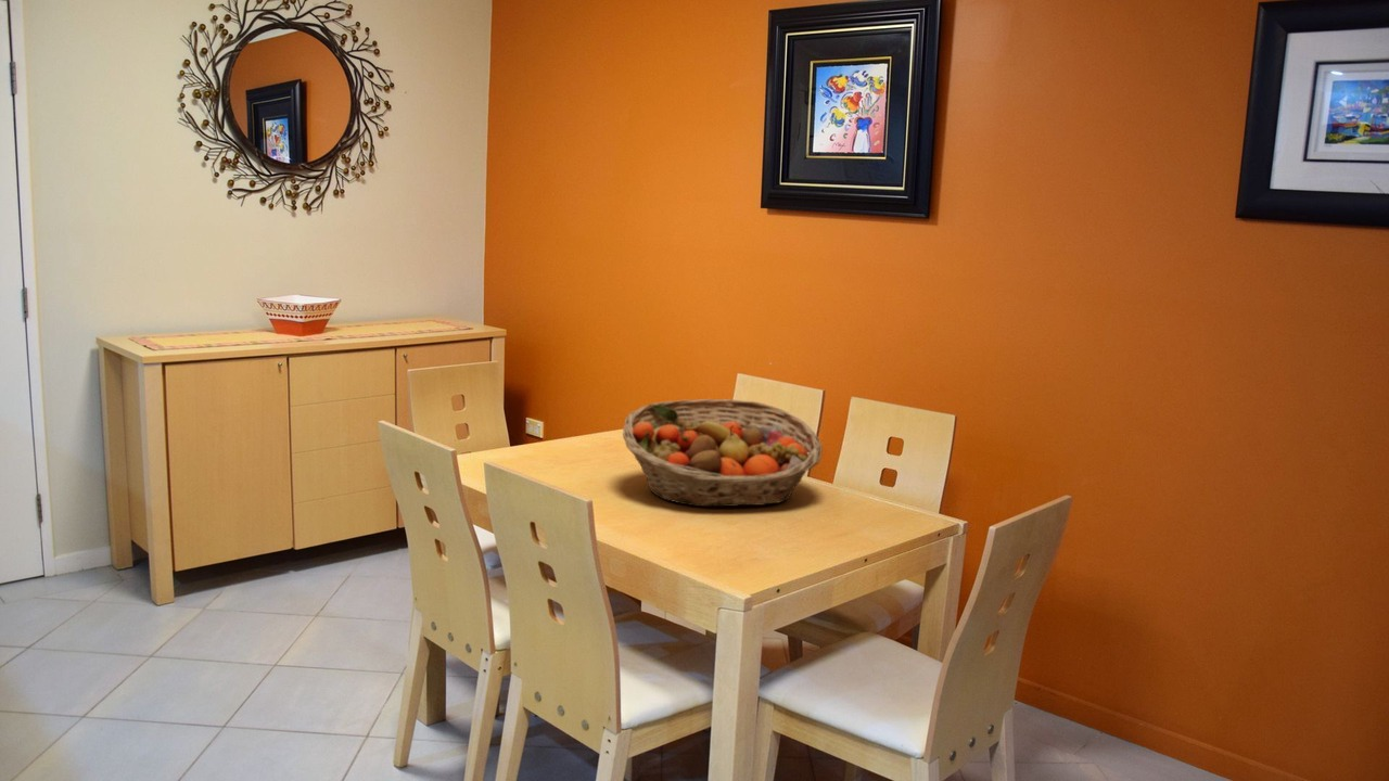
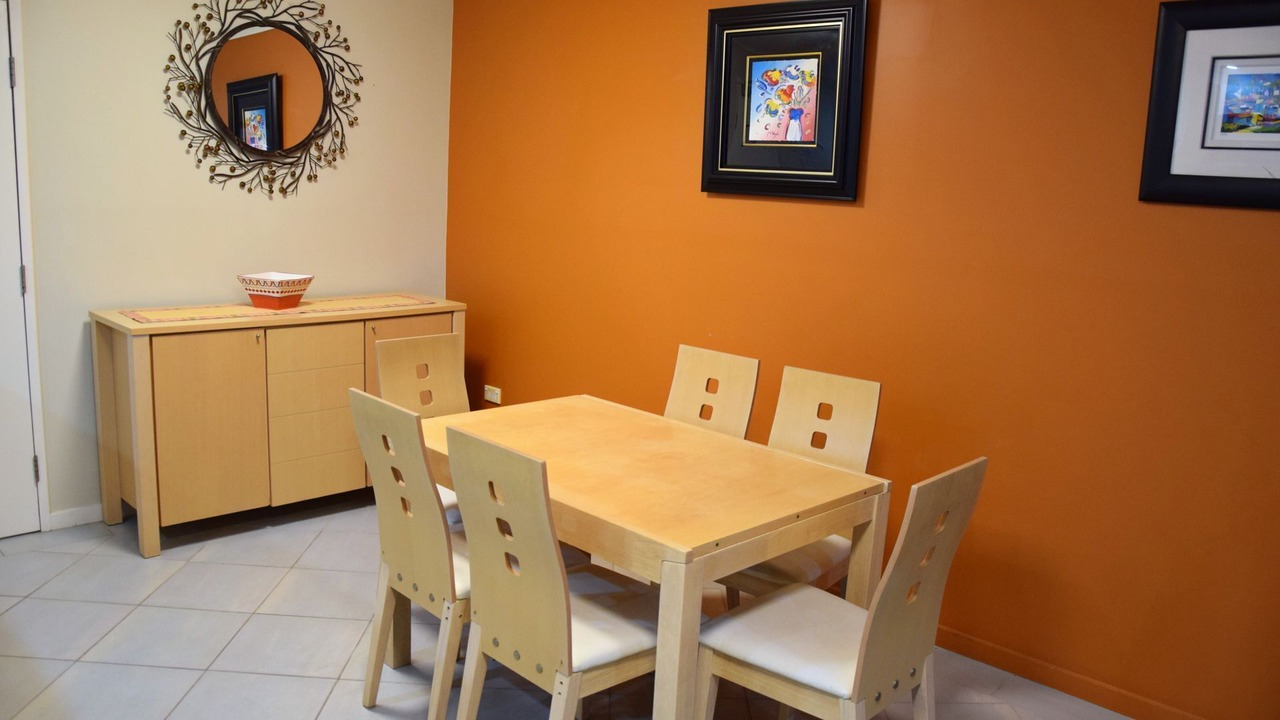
- fruit basket [622,398,824,508]
